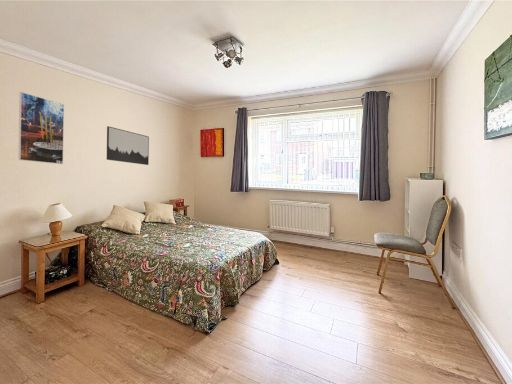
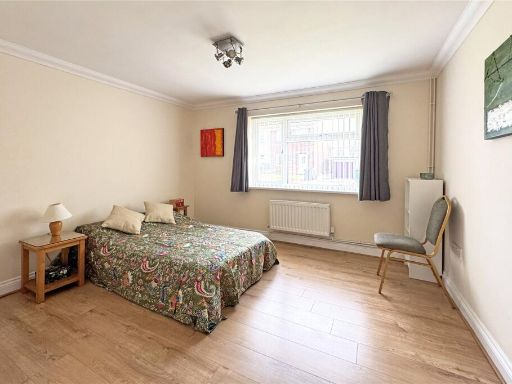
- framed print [17,91,65,165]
- wall art [106,125,150,166]
